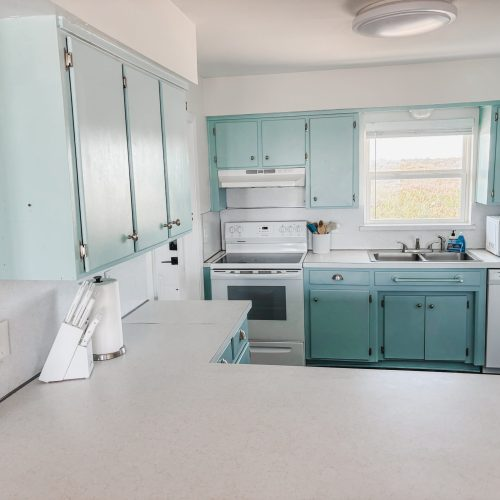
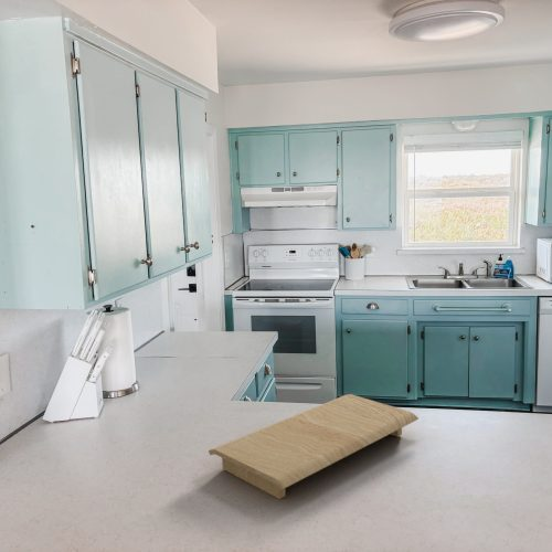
+ cutting board [208,393,420,500]
